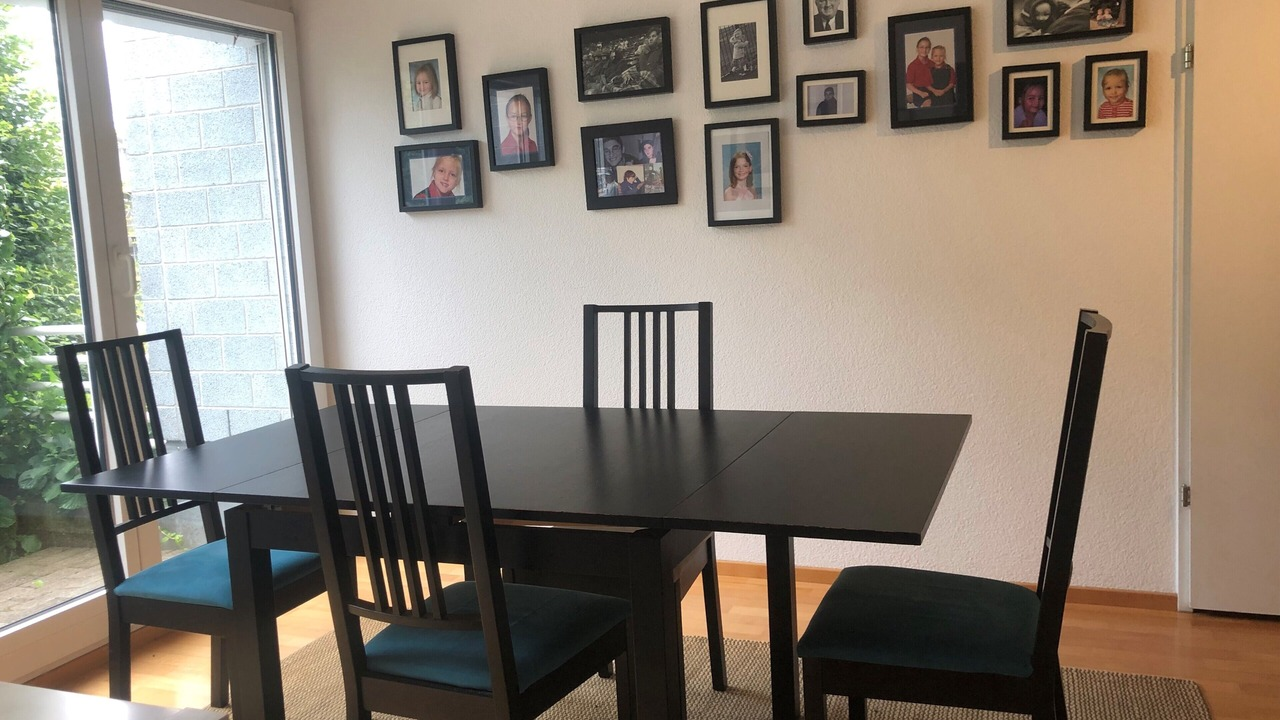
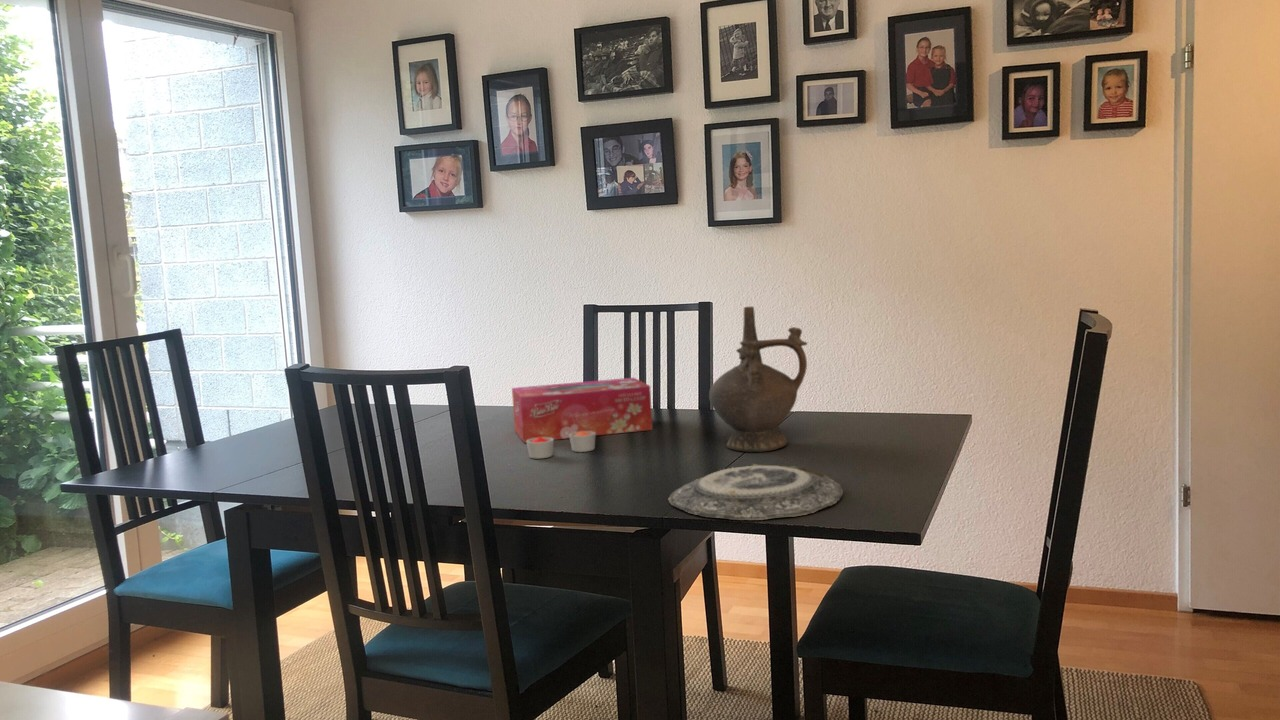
+ ceremonial vessel [708,306,808,453]
+ plate [667,462,844,521]
+ tissue box [511,377,653,443]
+ candle [526,431,597,459]
